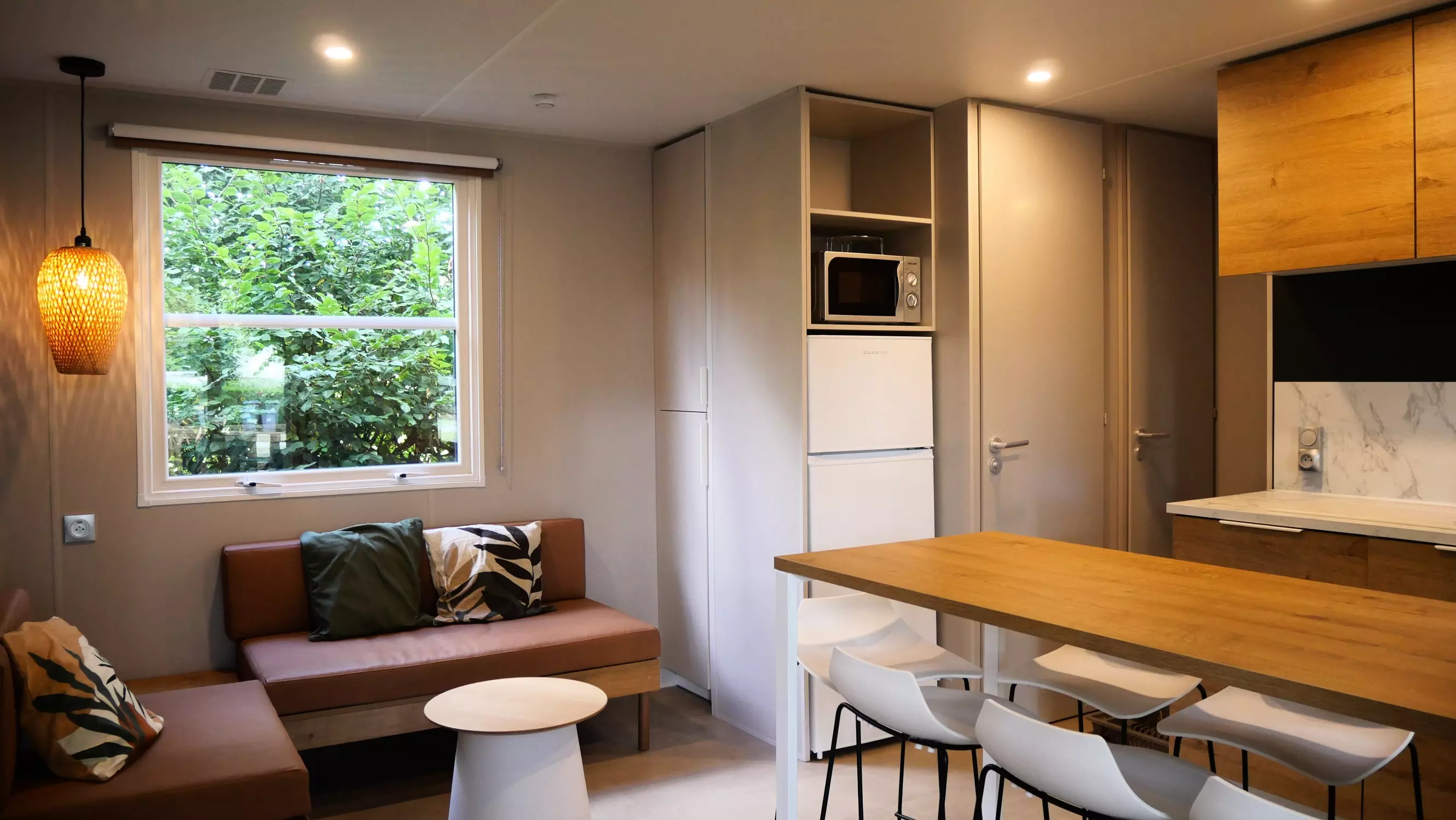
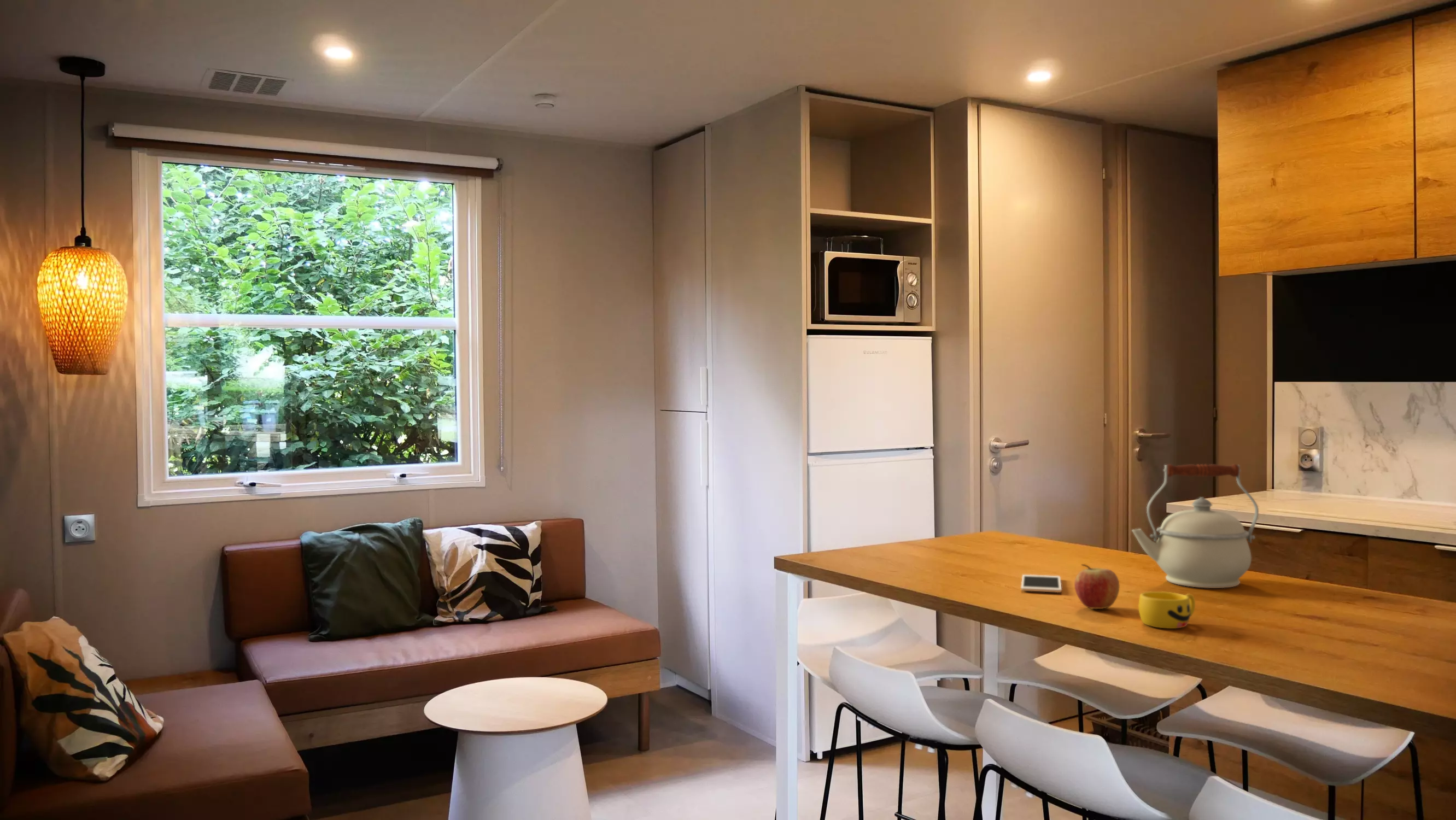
+ kettle [1131,464,1259,589]
+ cell phone [1021,574,1062,593]
+ cup [1138,591,1196,629]
+ fruit [1074,564,1120,610]
